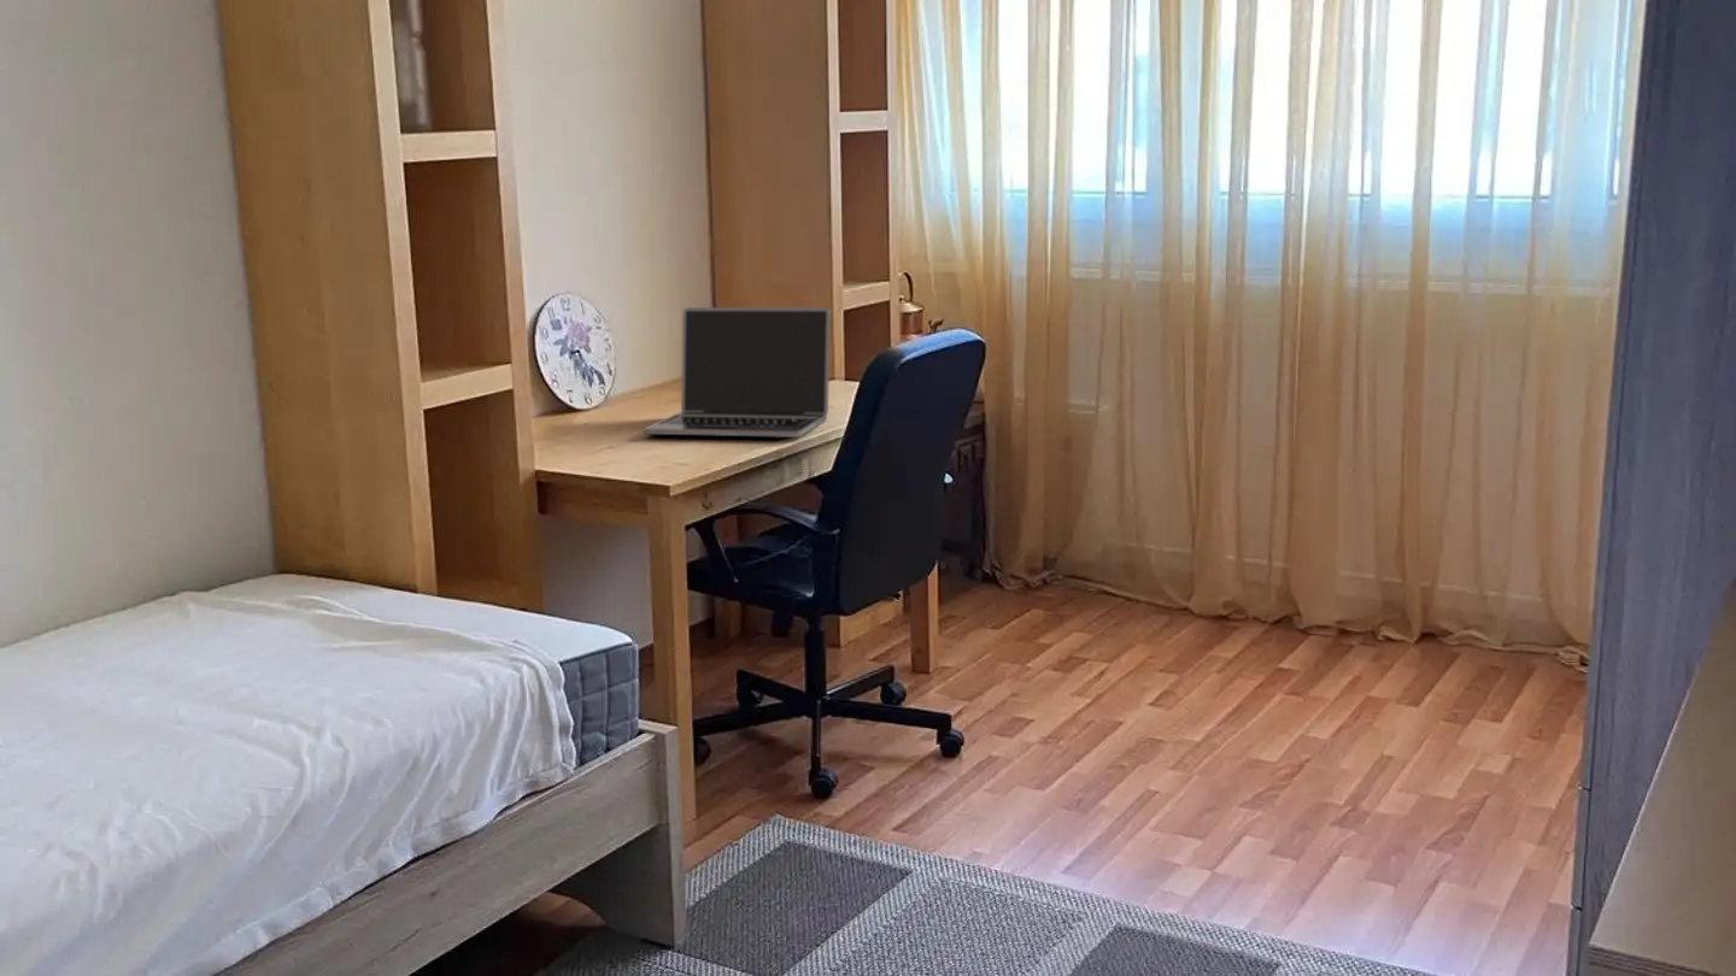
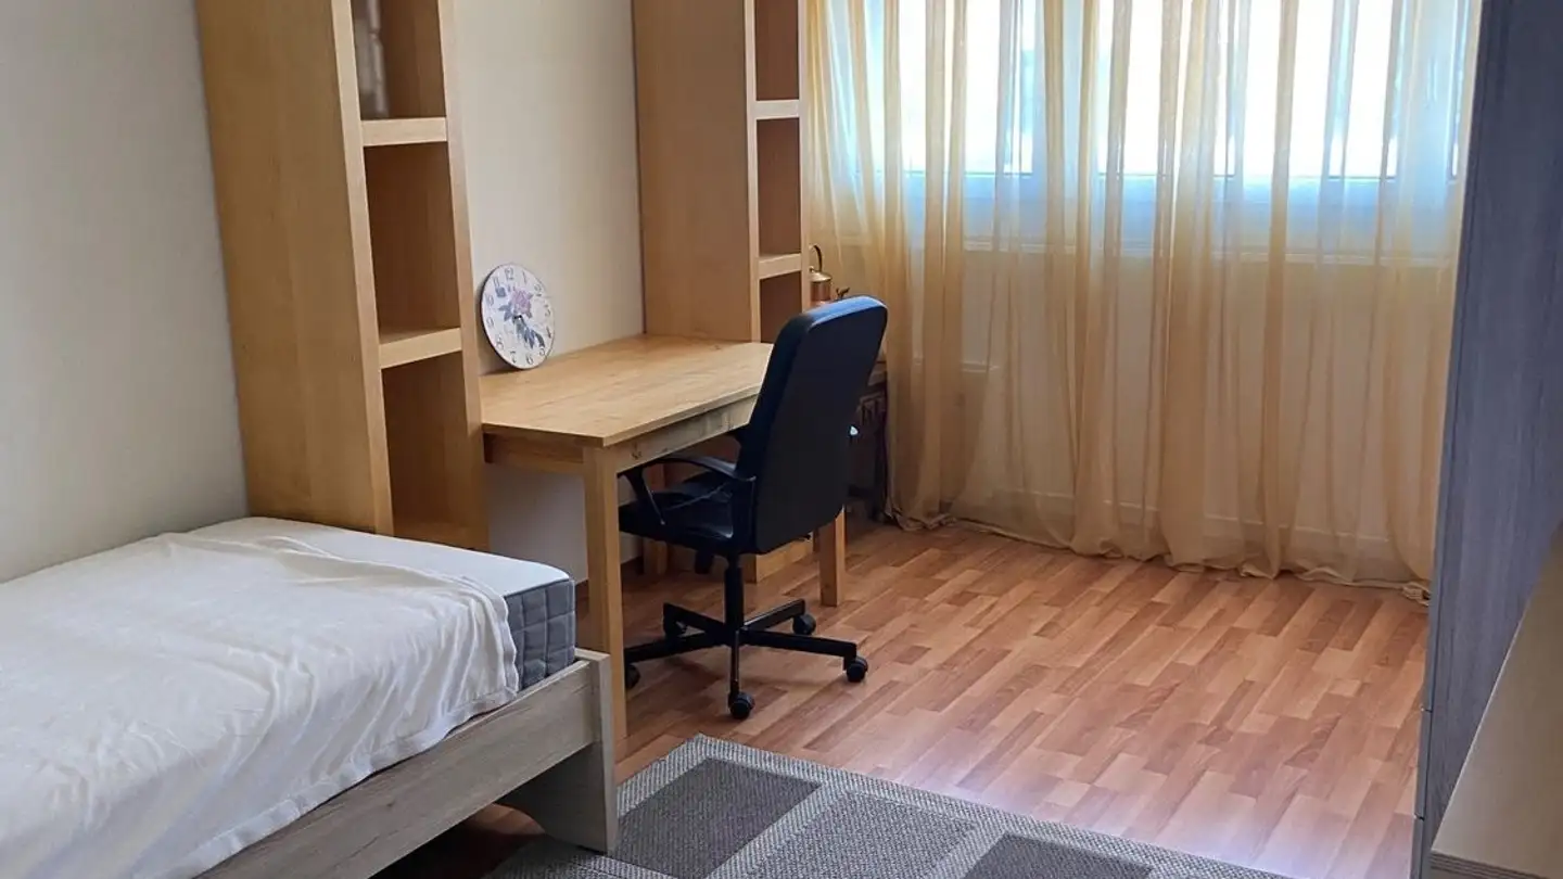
- laptop [643,306,832,439]
